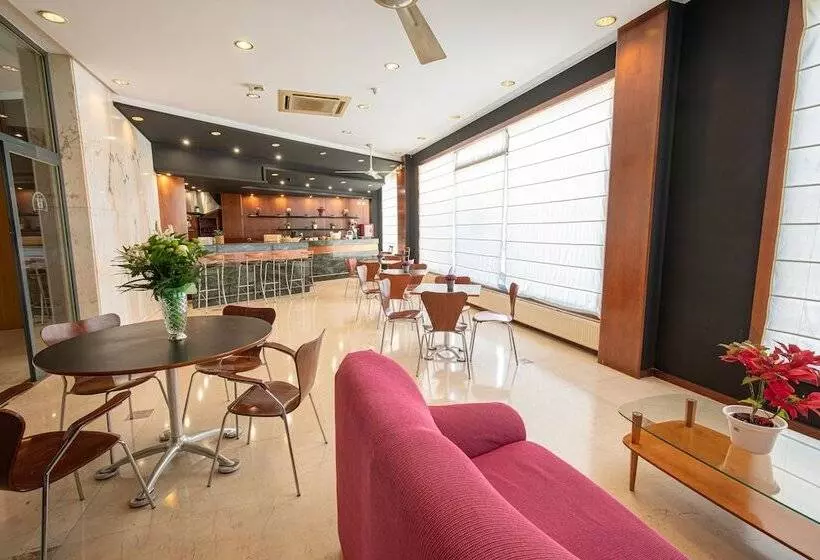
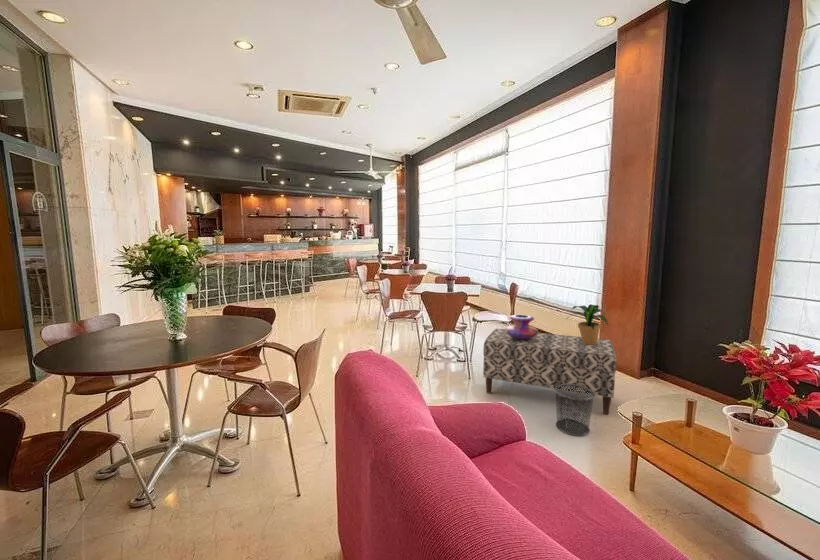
+ waste bin [554,384,596,437]
+ bench [482,328,617,415]
+ decorative vase [504,313,539,340]
+ potted plant [565,303,609,345]
